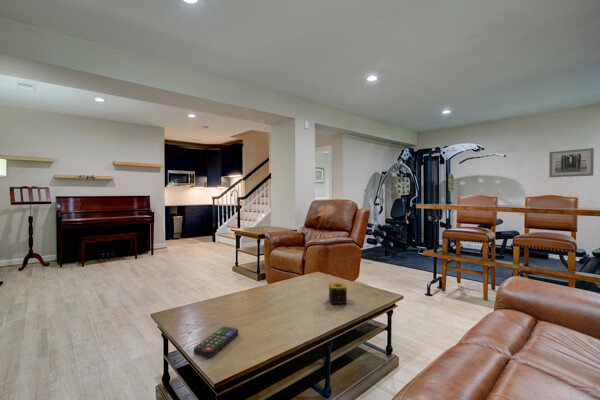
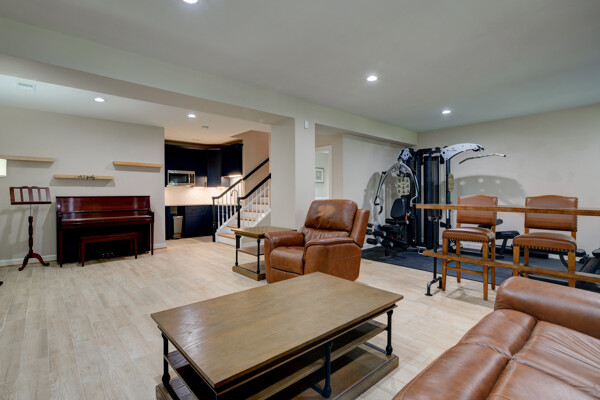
- wall art [548,147,595,178]
- remote control [193,325,239,358]
- candle [328,282,348,305]
